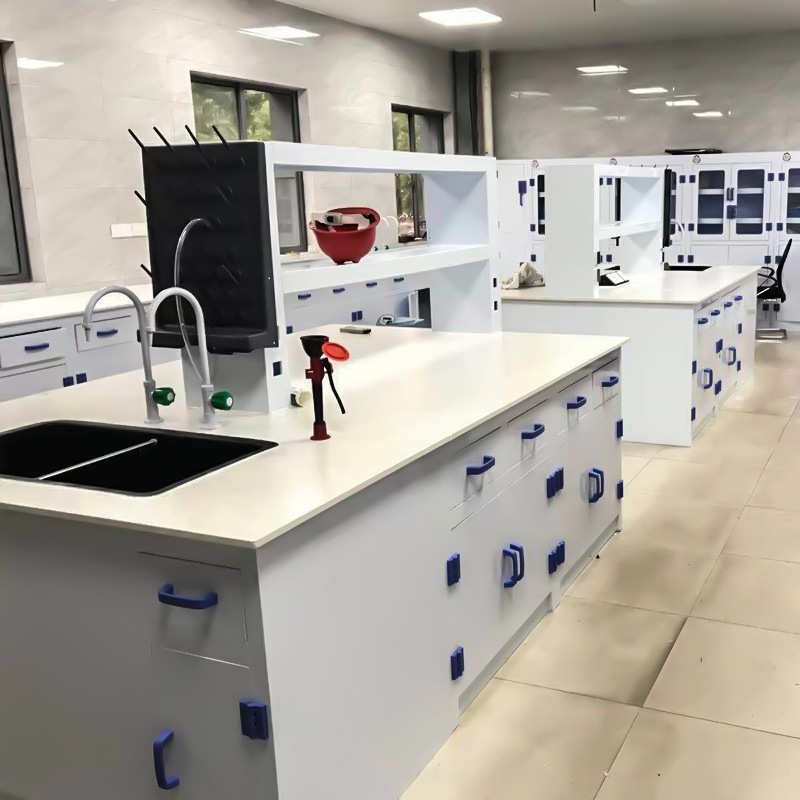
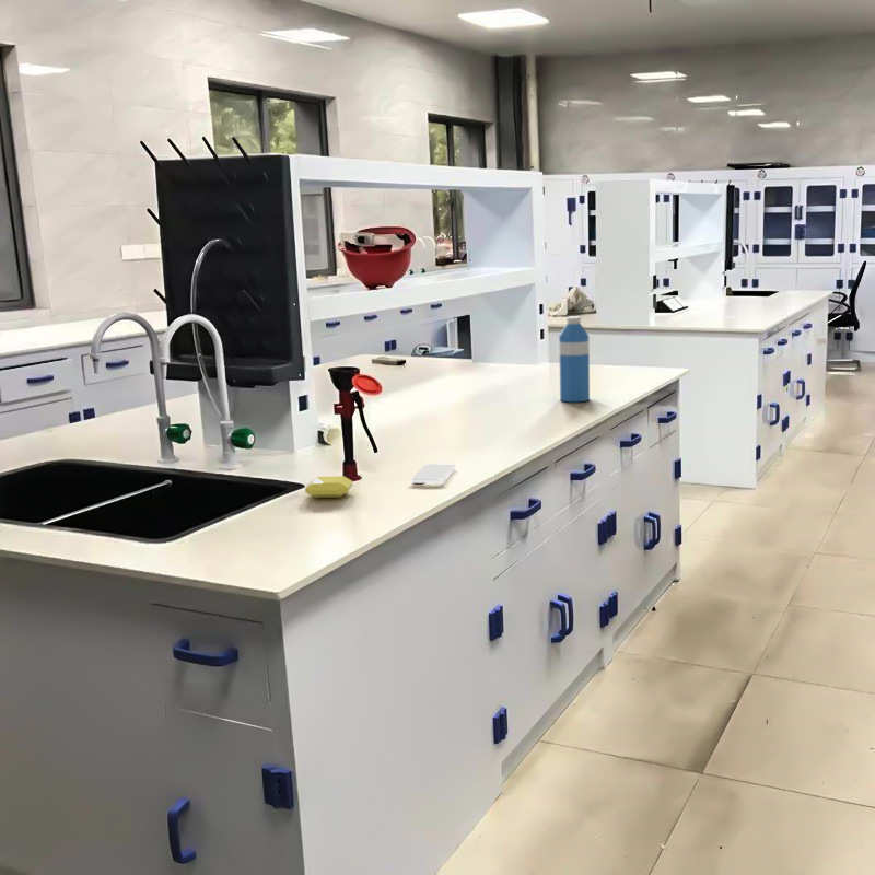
+ water bottle [558,315,591,402]
+ smartphone [409,463,457,485]
+ soap bar [304,475,353,499]
